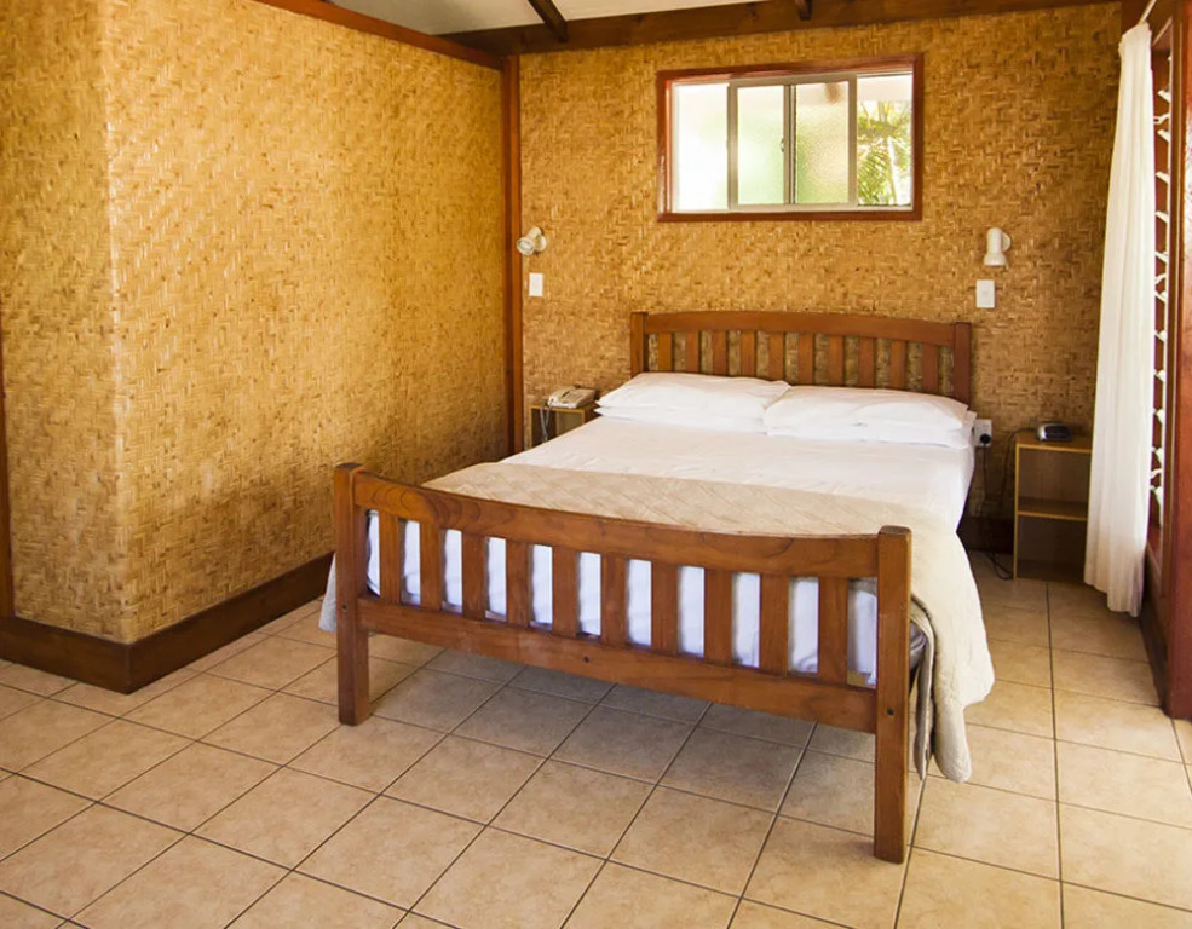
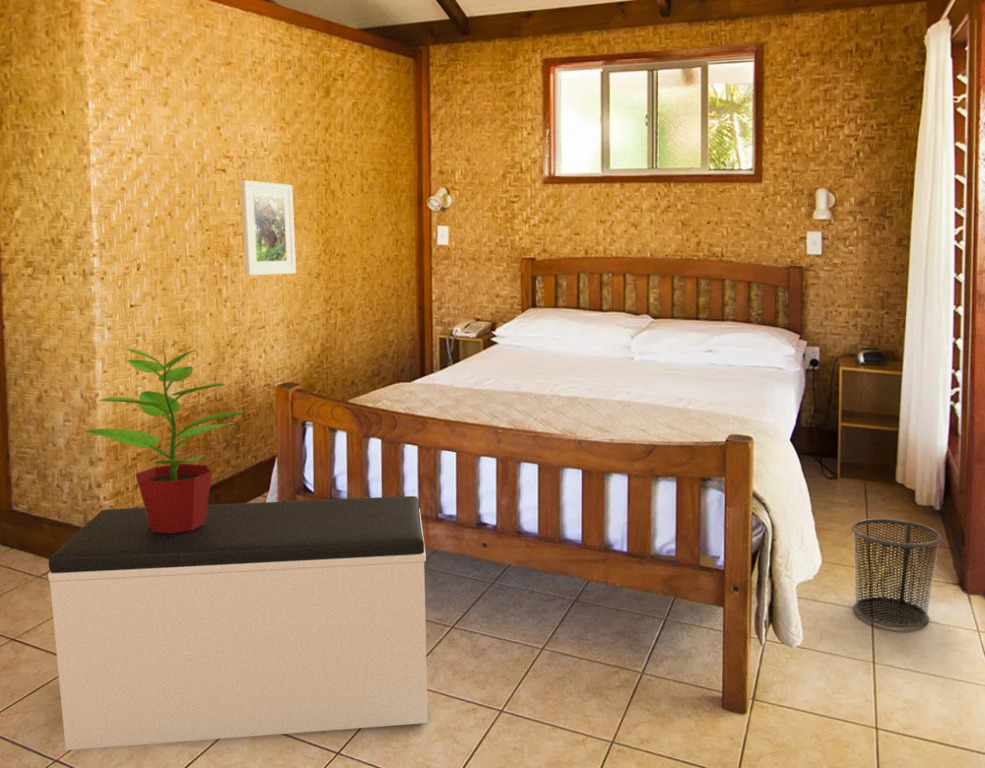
+ potted plant [84,335,246,533]
+ bench [47,495,429,751]
+ waste bin [851,518,943,629]
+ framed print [240,179,297,276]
